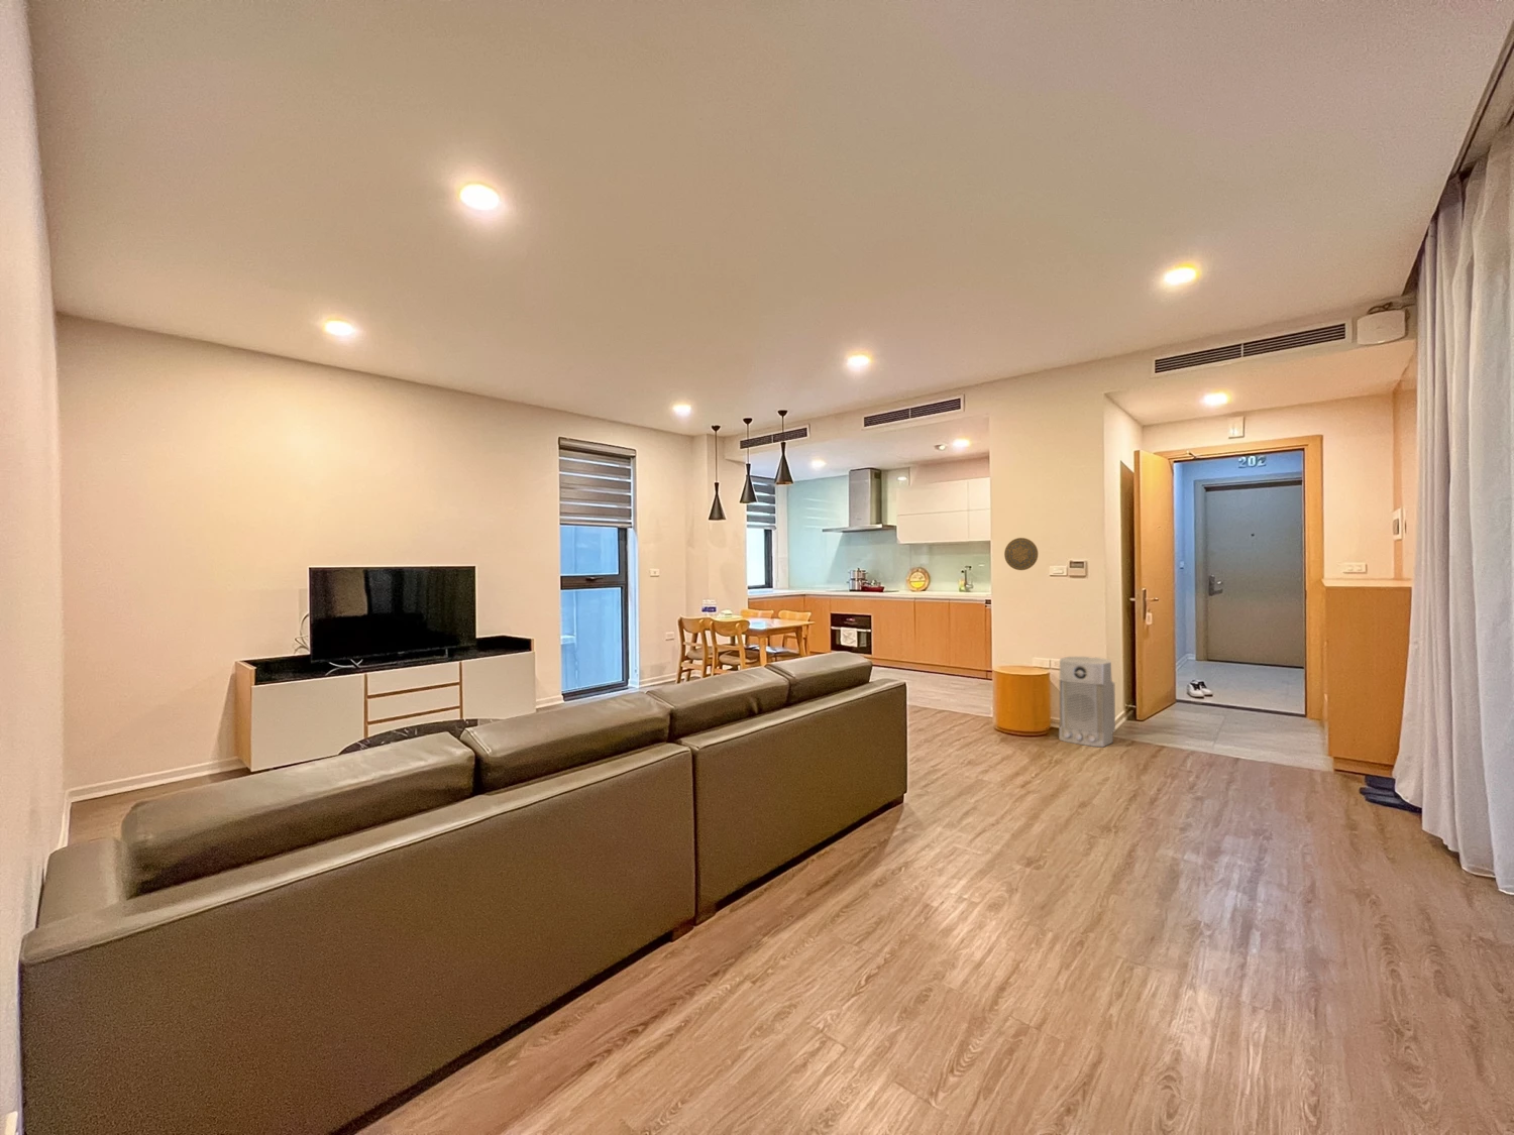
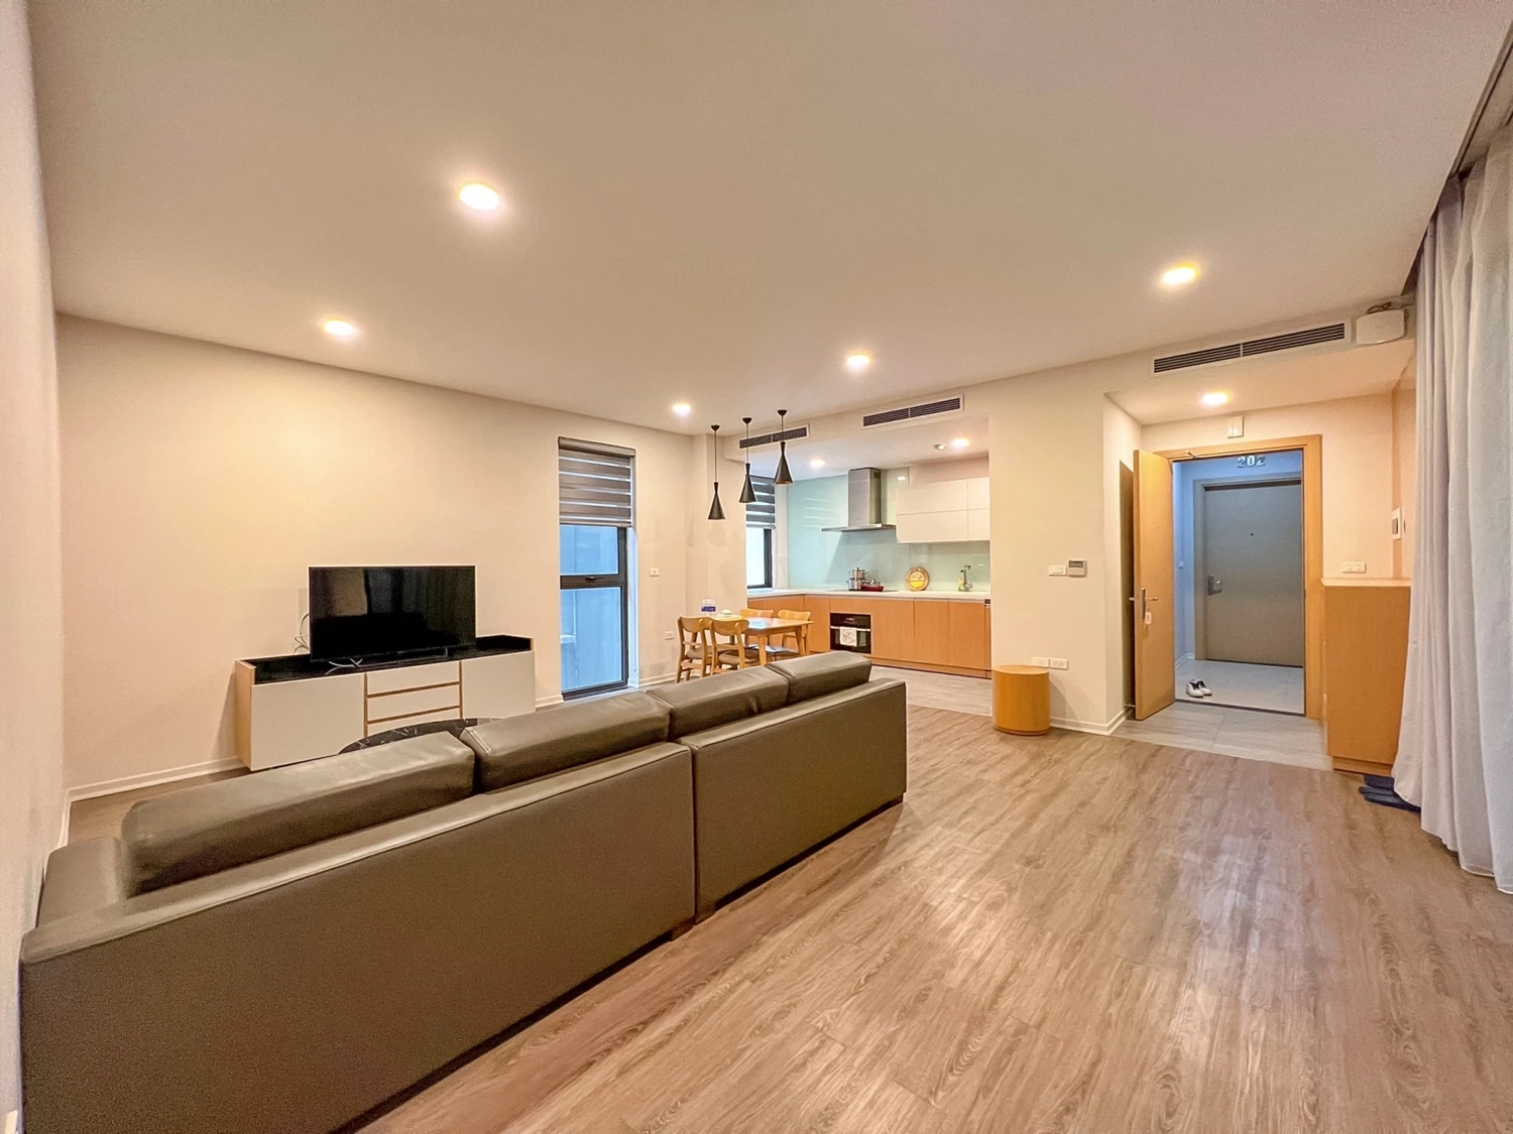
- air purifier [1057,656,1116,748]
- decorative plate [1004,537,1038,571]
